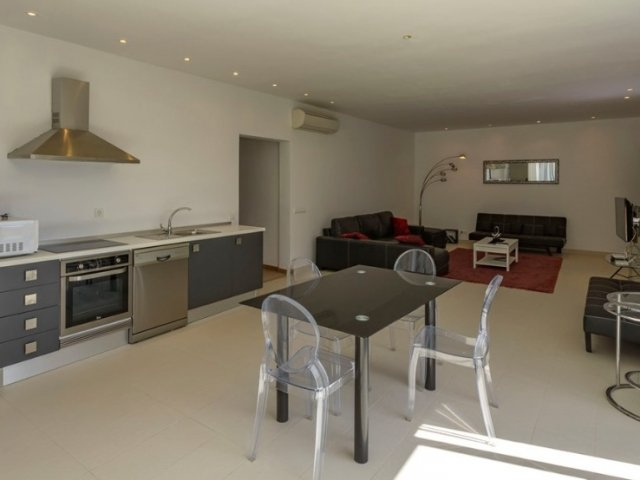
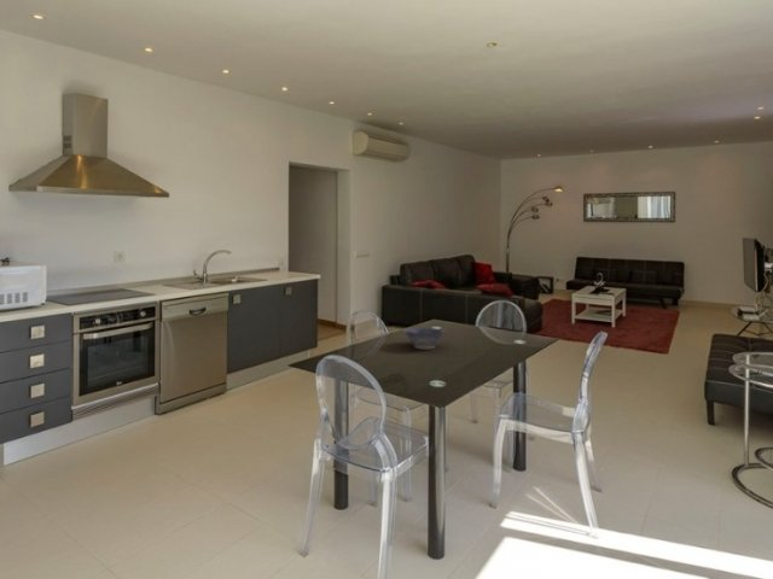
+ decorative bowl [401,327,448,350]
